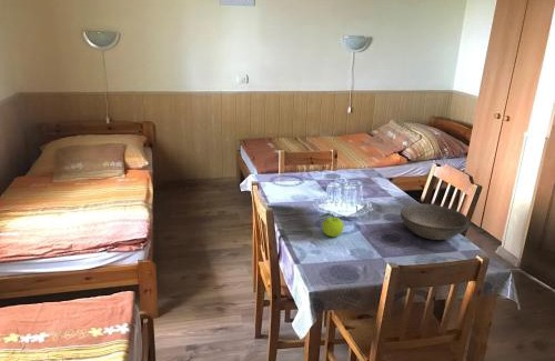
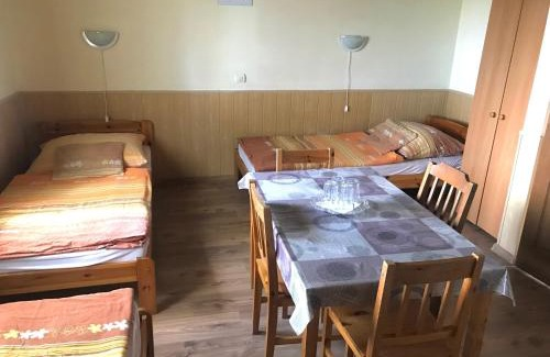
- bowl [398,202,470,241]
- fruit [314,212,344,238]
